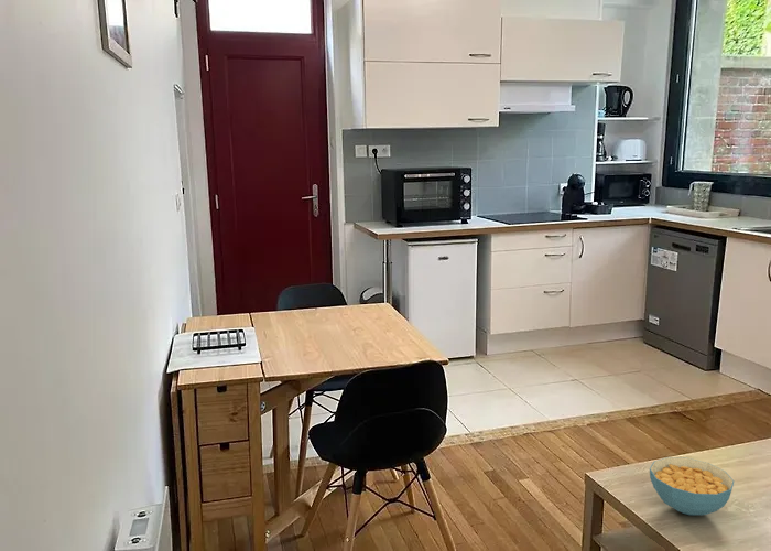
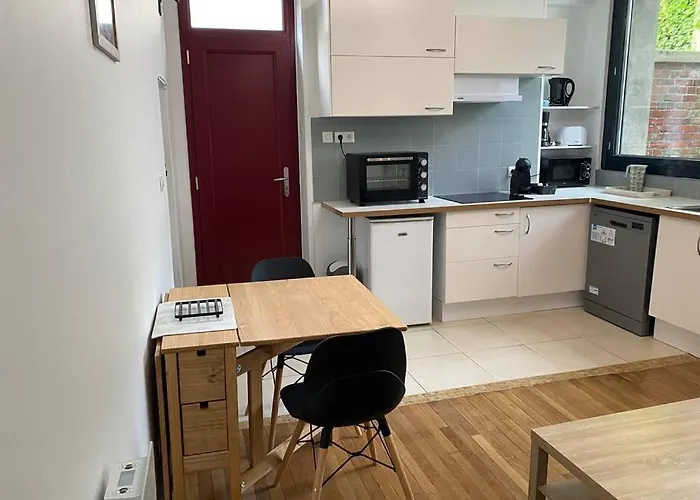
- cereal bowl [649,456,735,517]
